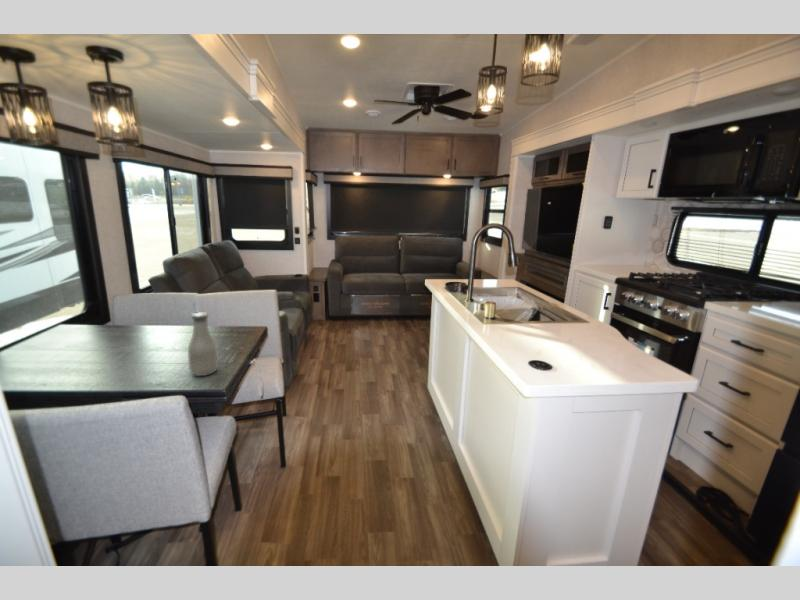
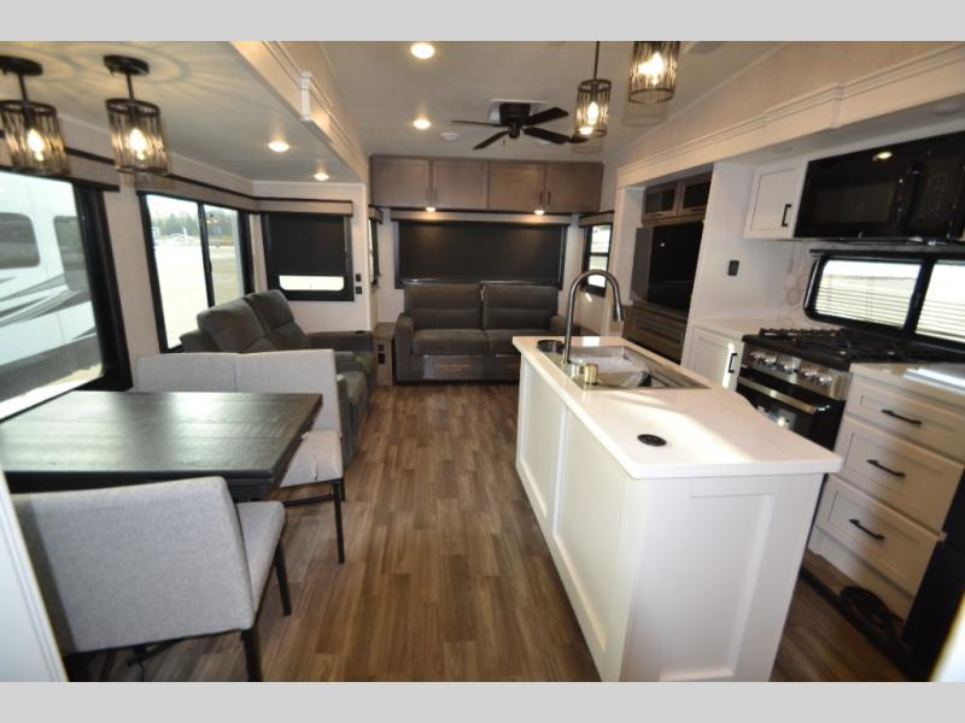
- bottle [187,311,219,377]
